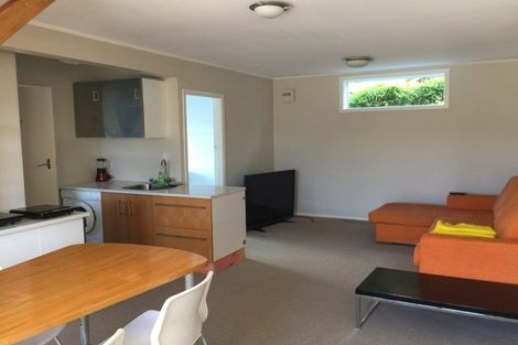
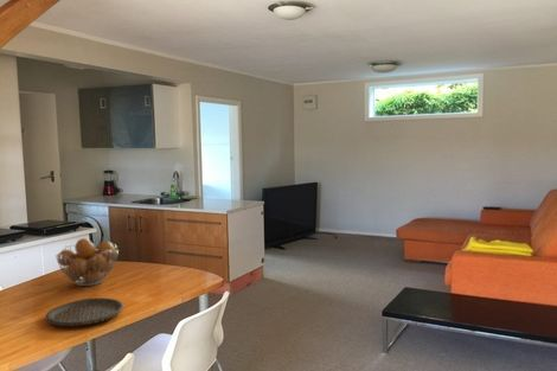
+ fruit basket [55,237,120,287]
+ plate [45,296,124,327]
